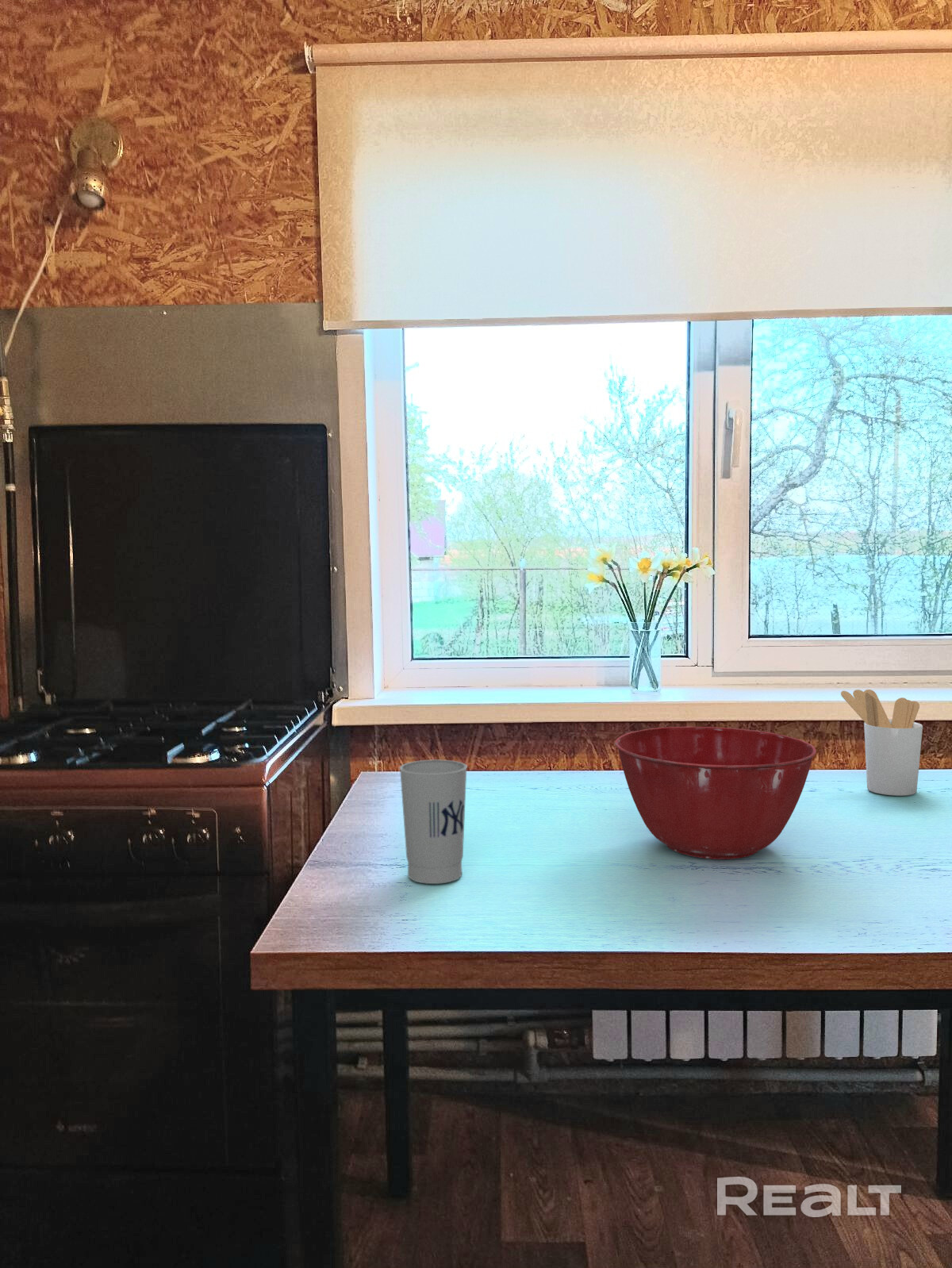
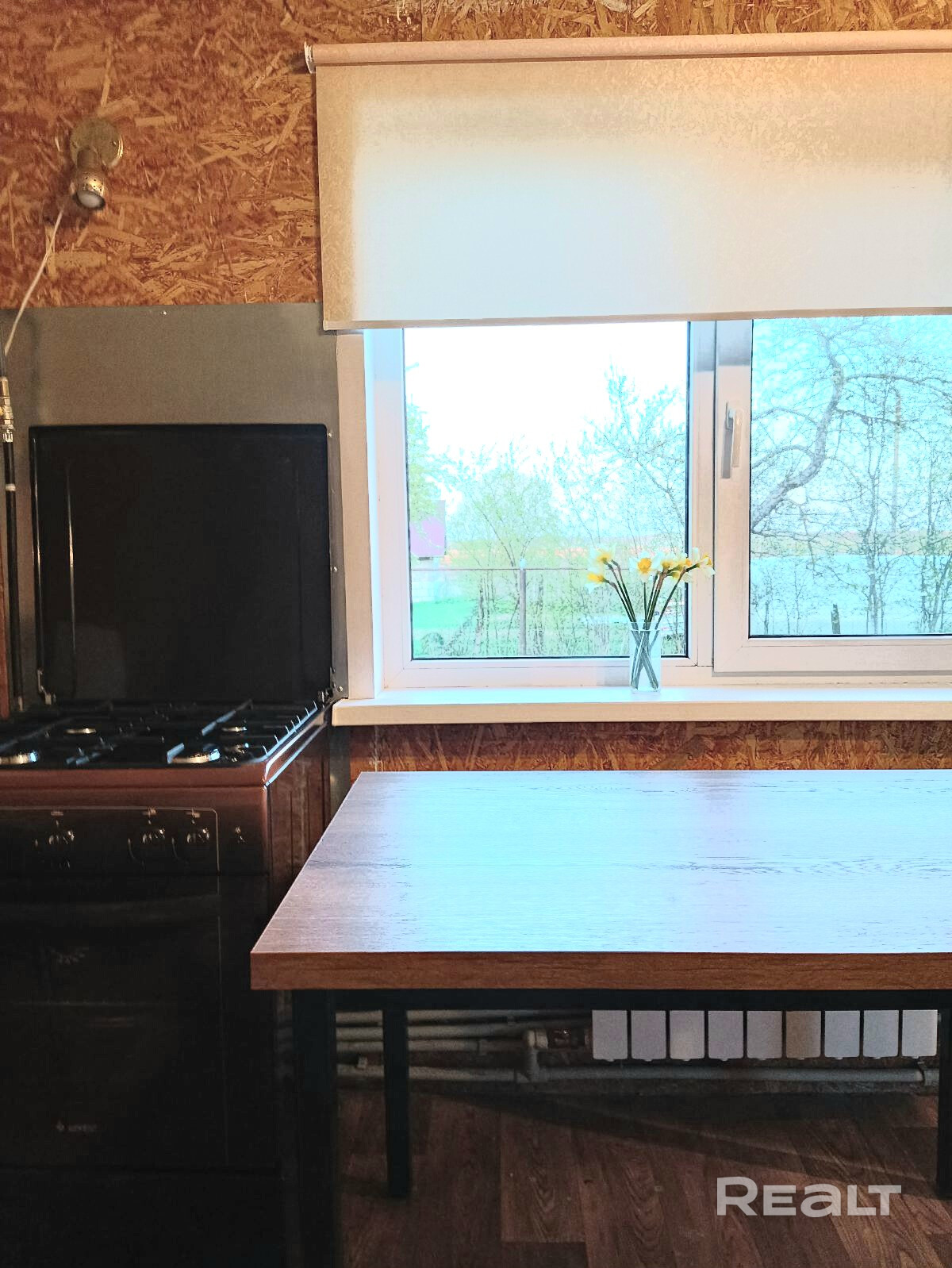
- mixing bowl [614,726,817,860]
- cup [399,759,468,885]
- utensil holder [840,689,923,797]
